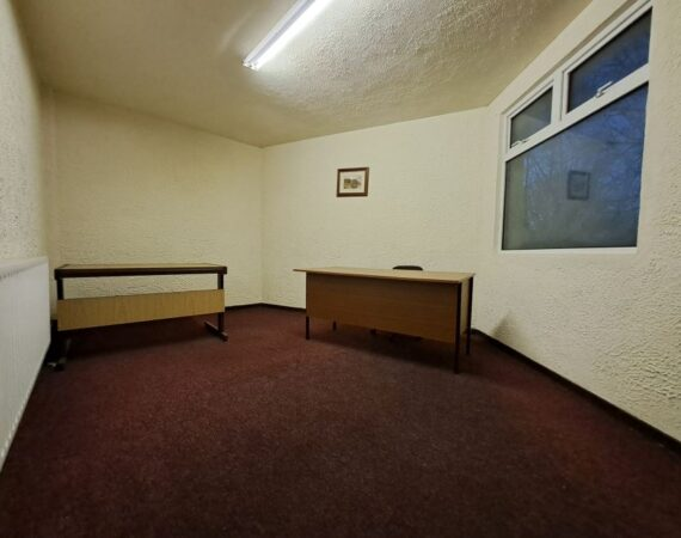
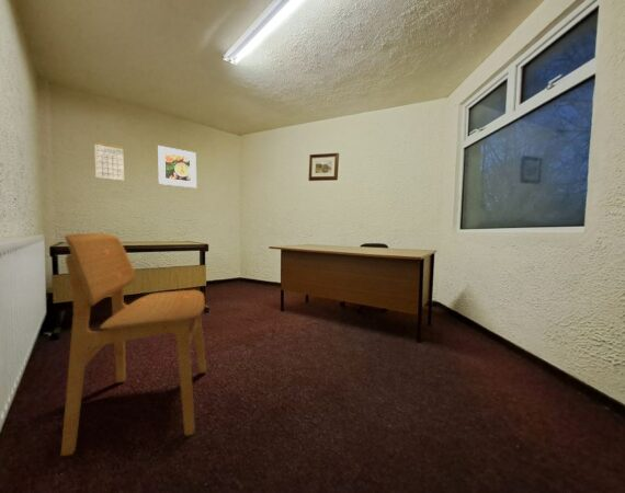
+ calendar [93,137,125,181]
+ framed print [157,145,197,188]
+ dining chair [60,232,207,457]
